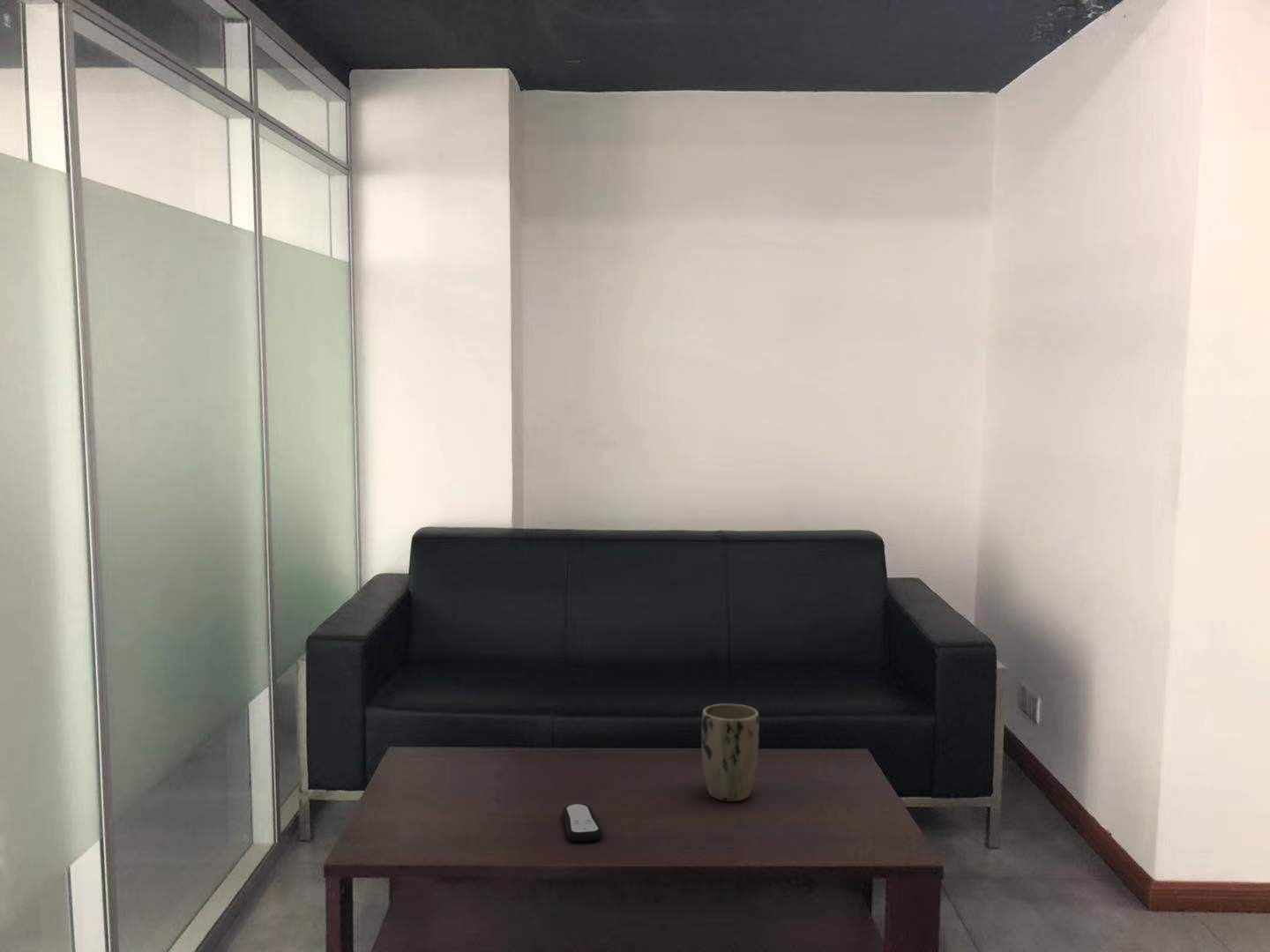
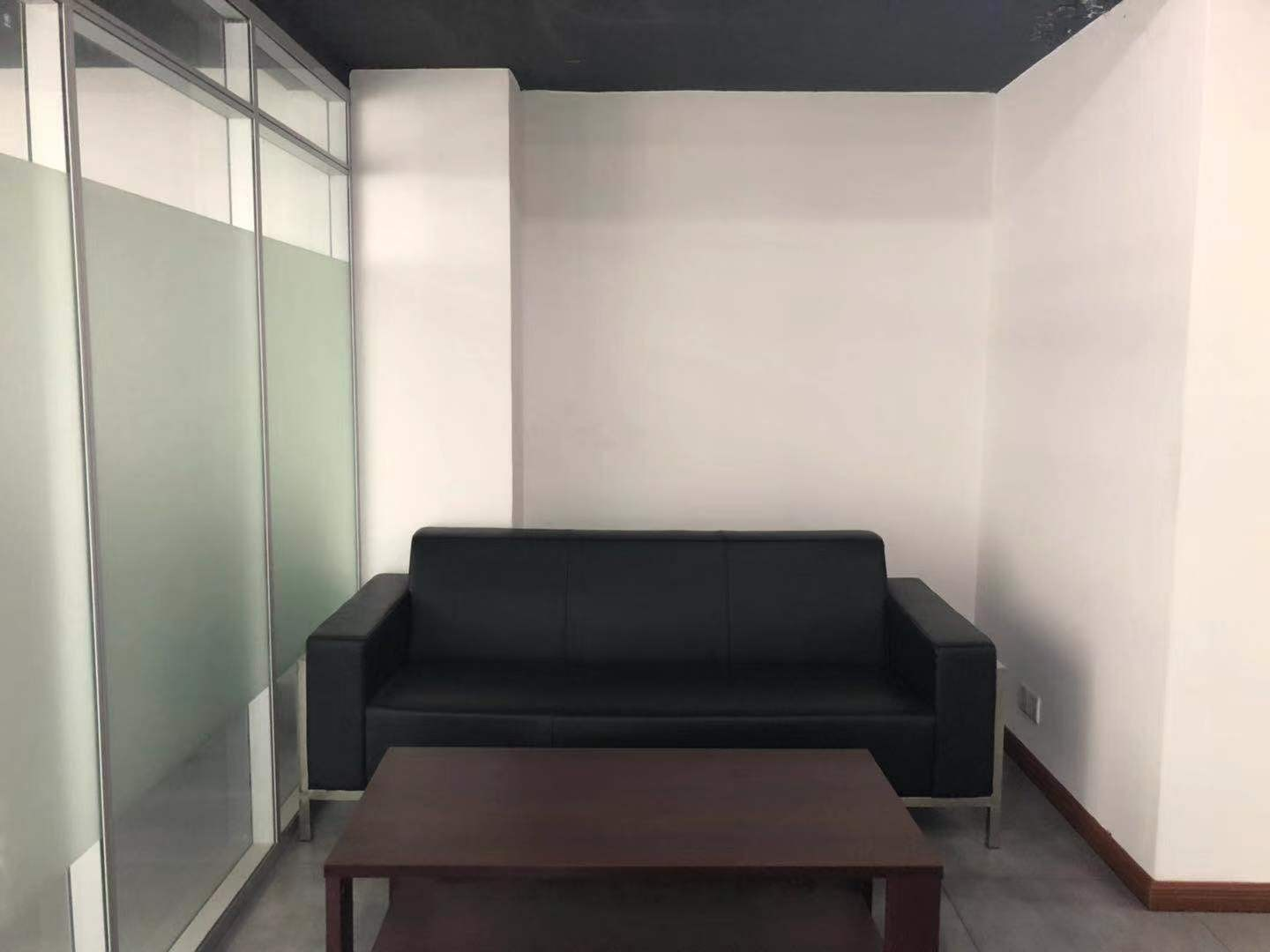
- remote control [561,803,603,843]
- plant pot [700,703,760,802]
